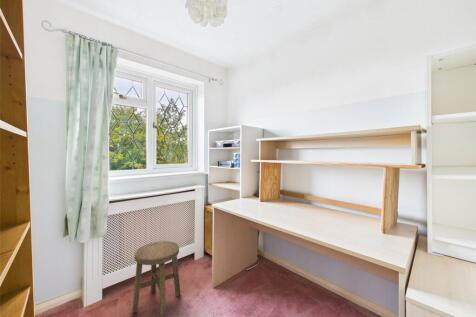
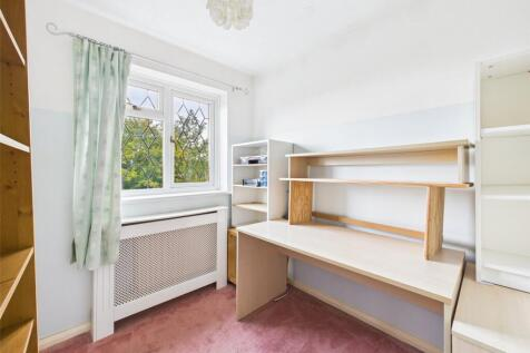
- stool [131,240,182,317]
